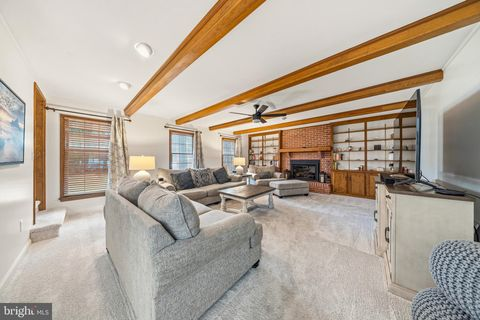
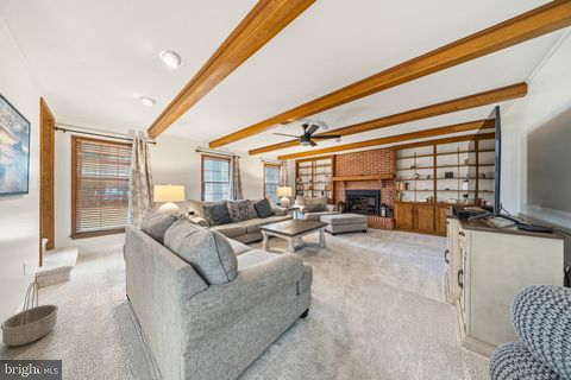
+ basket [0,281,59,347]
